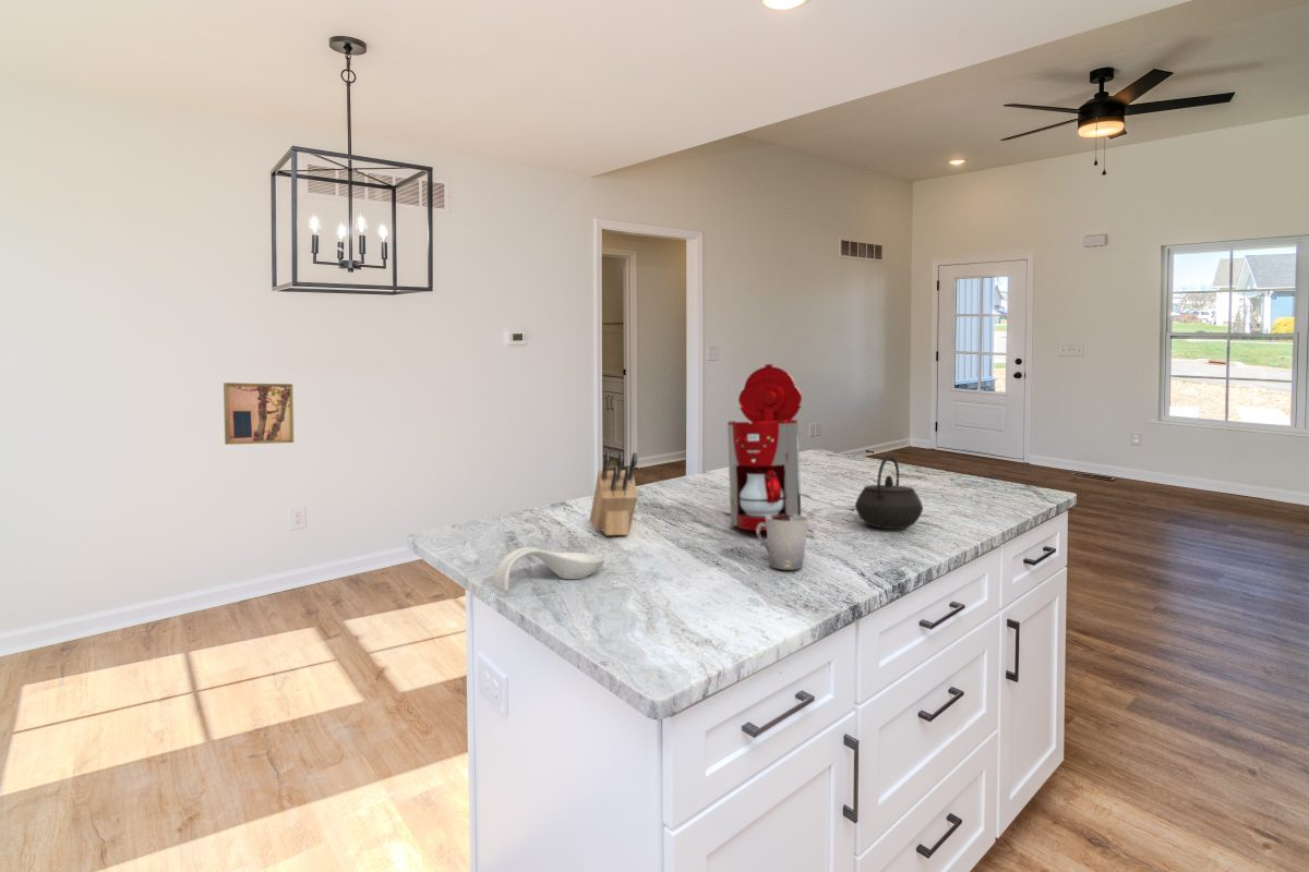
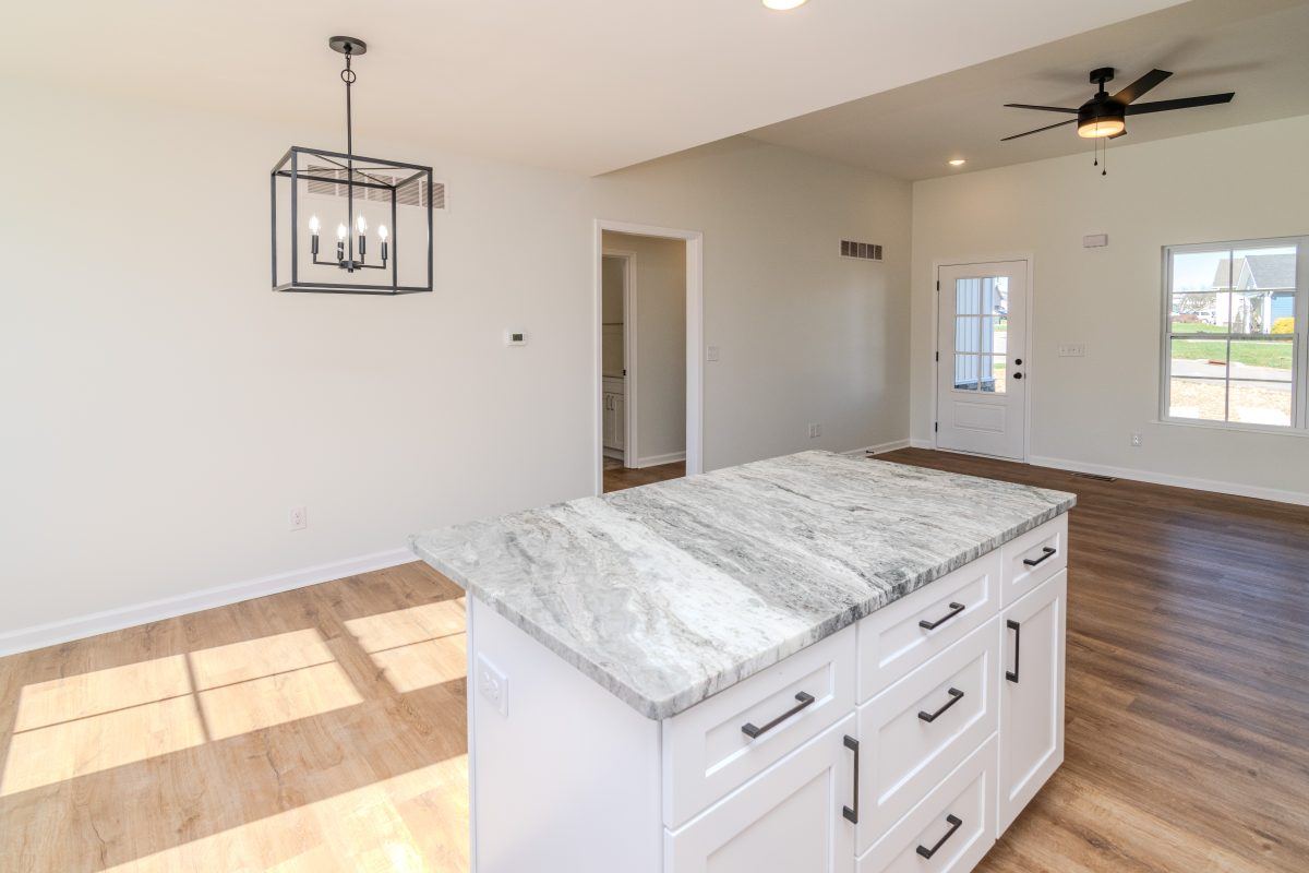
- spoon rest [492,546,605,592]
- knife block [589,450,639,536]
- coffee maker [721,363,803,532]
- cup [755,514,809,571]
- wall art [223,382,295,446]
- kettle [854,452,924,530]
